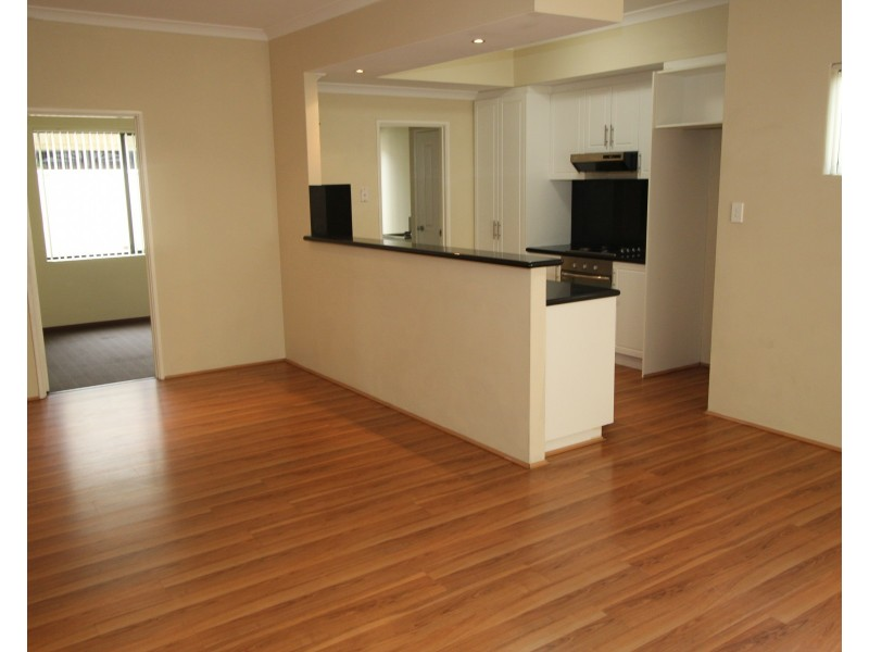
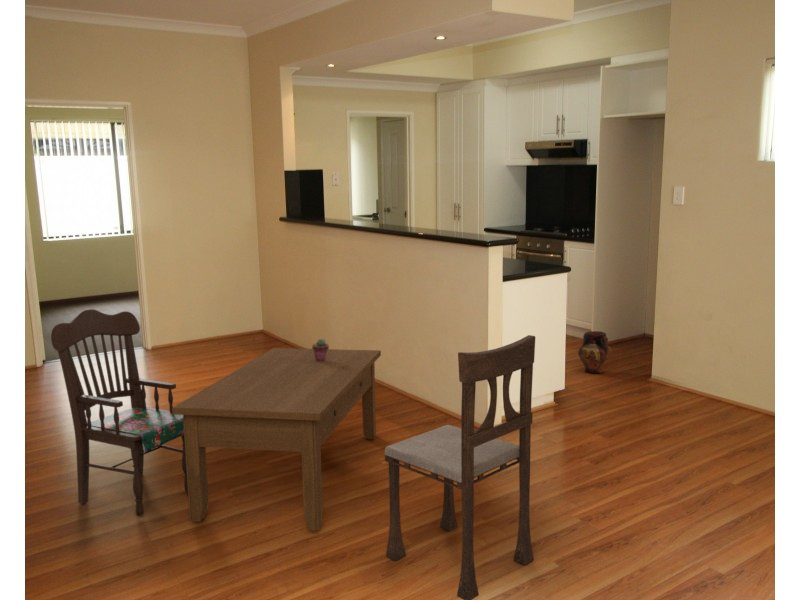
+ potted succulent [311,338,330,361]
+ coffee table [172,347,382,531]
+ vase [577,330,612,374]
+ dining chair [384,334,536,600]
+ dining chair [50,308,188,517]
